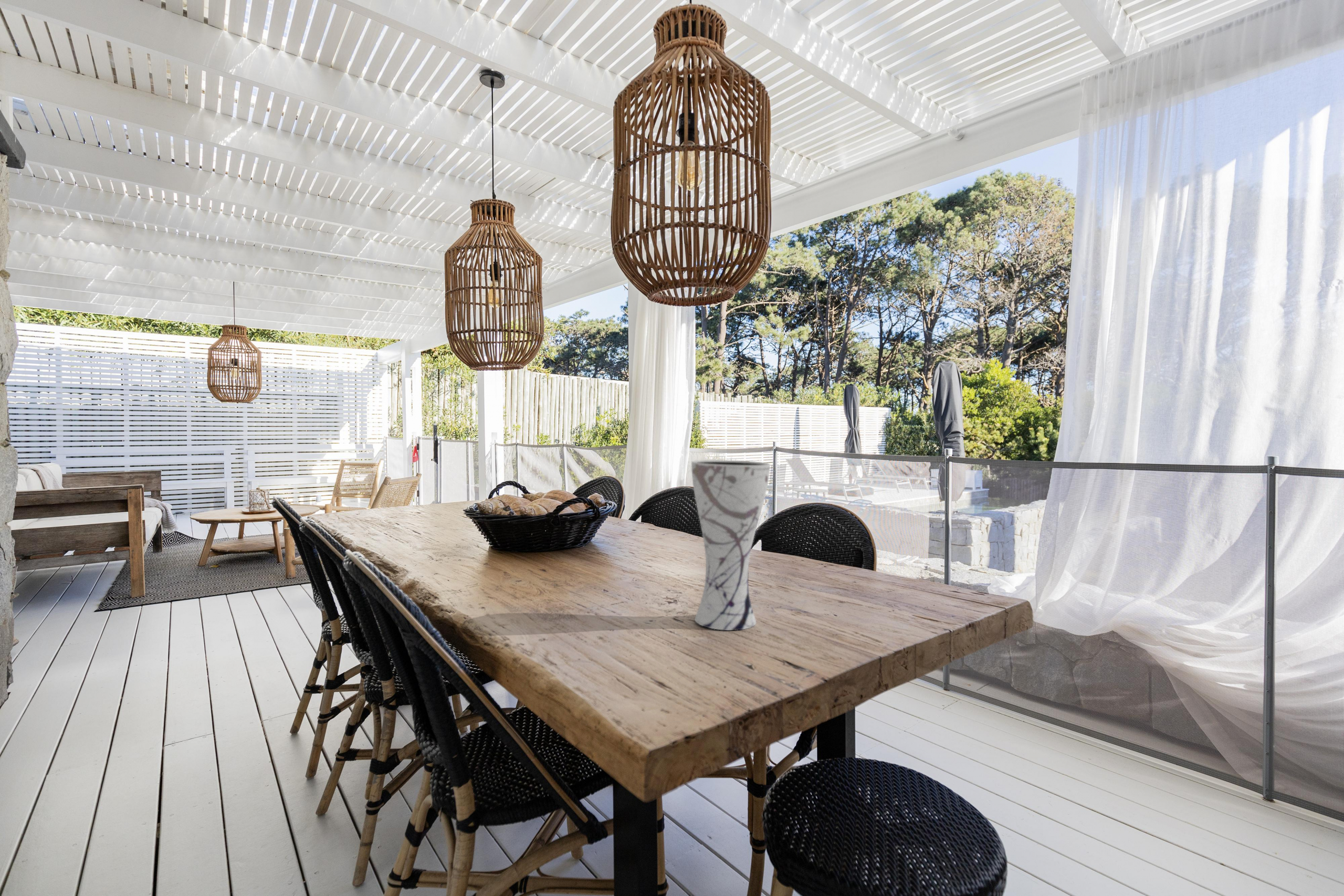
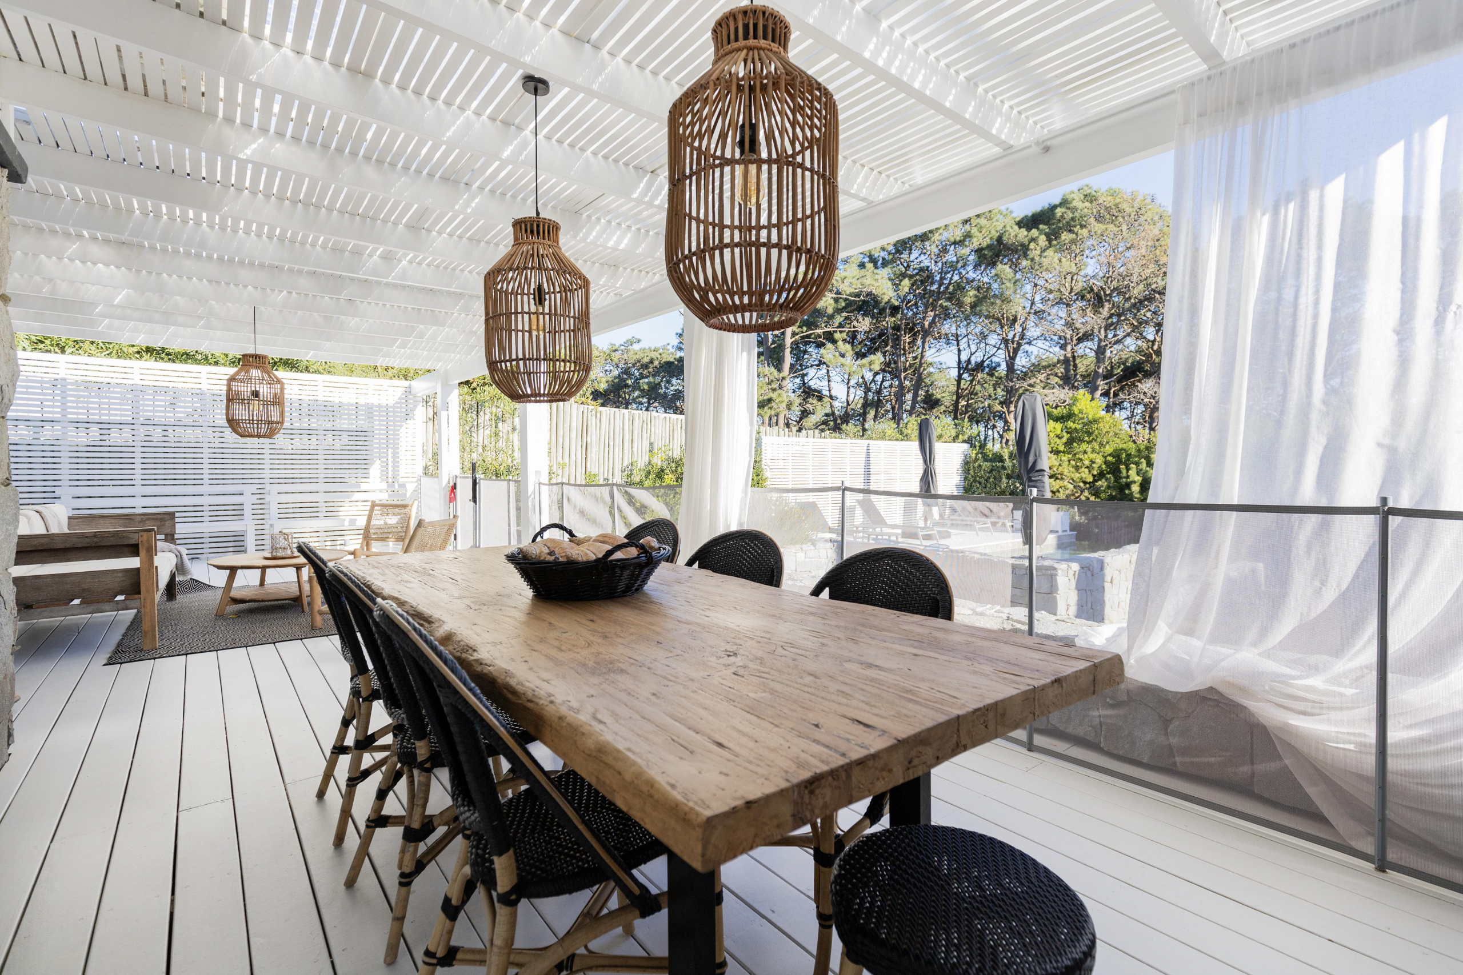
- vase [691,459,771,631]
